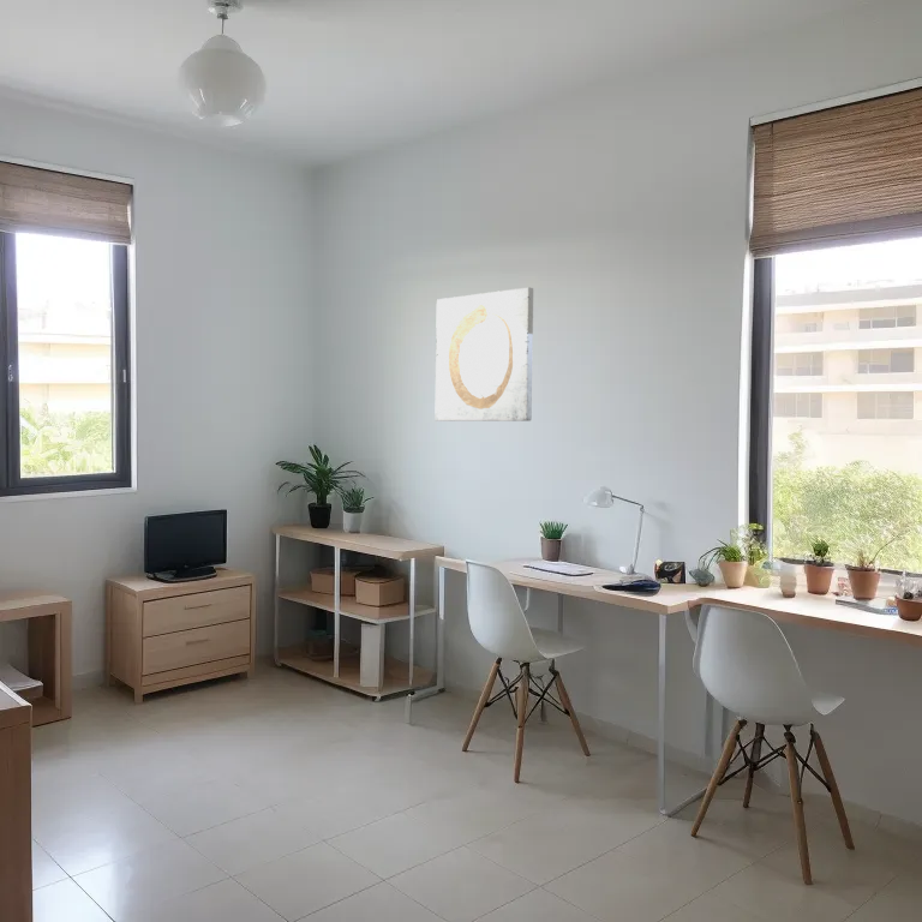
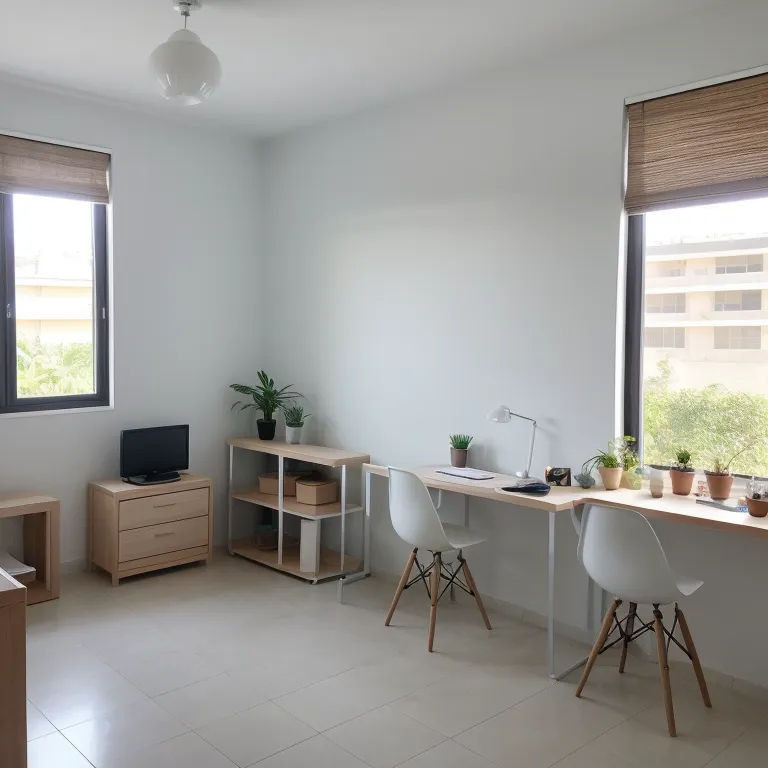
- wall art [435,286,534,423]
